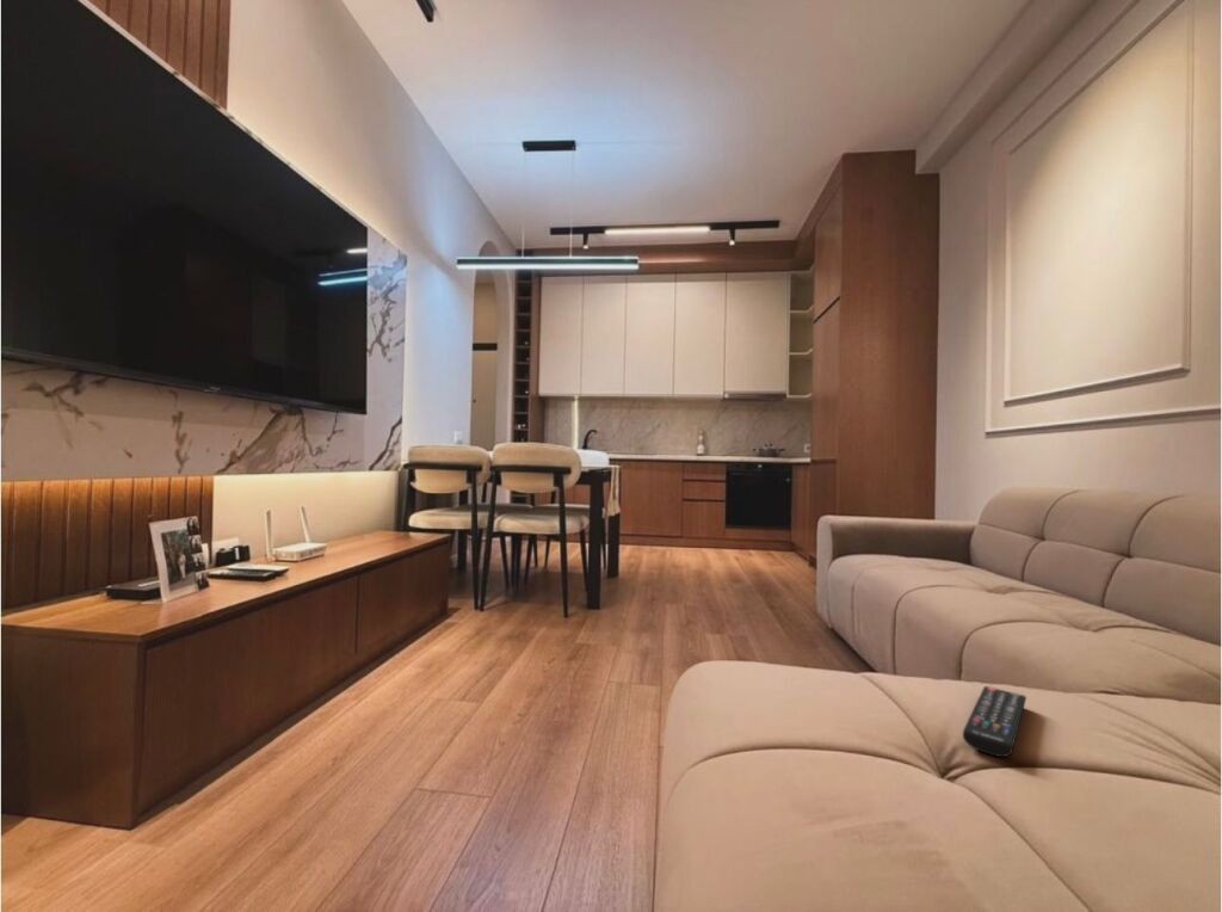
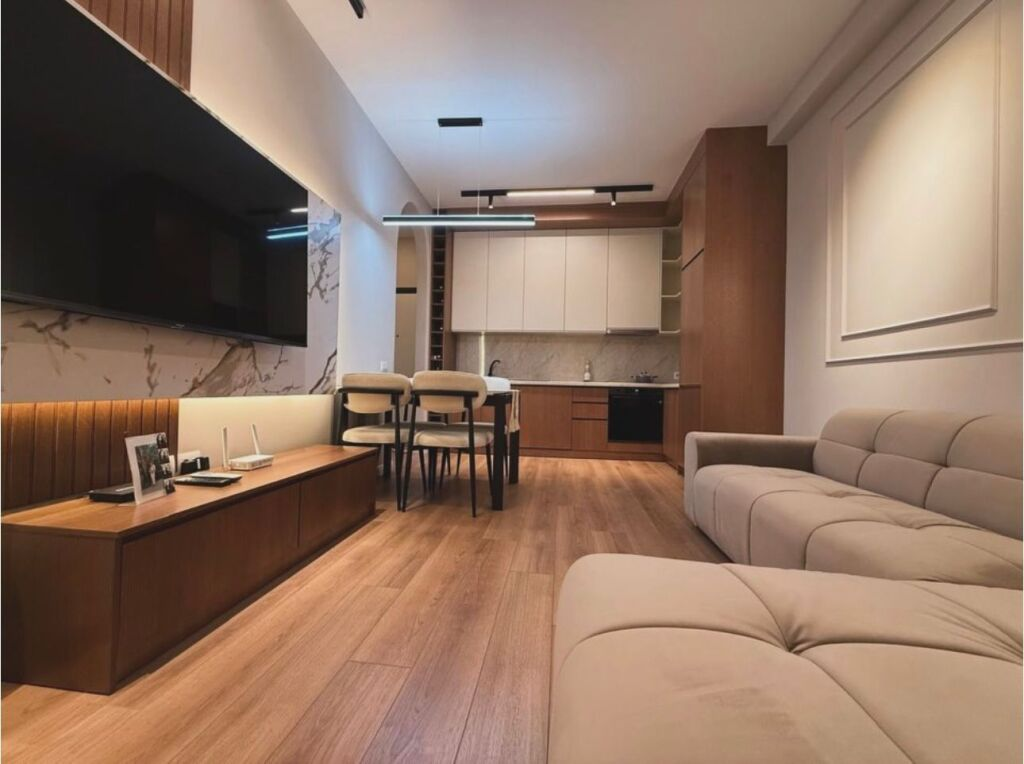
- remote control [962,685,1027,758]
